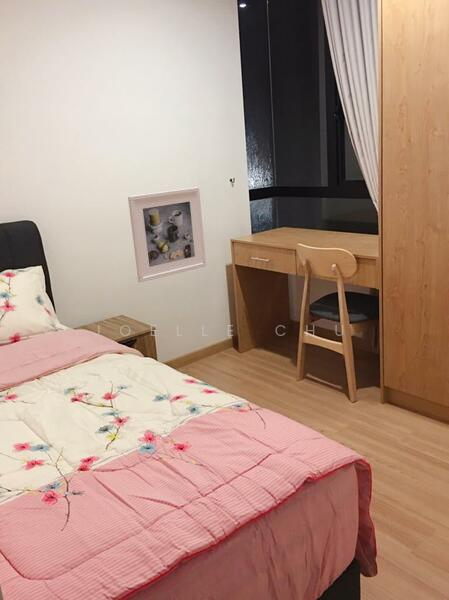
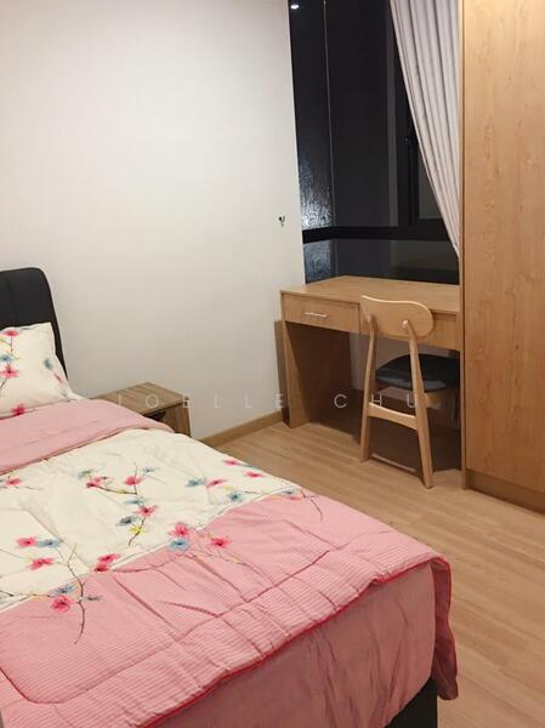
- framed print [127,186,207,283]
